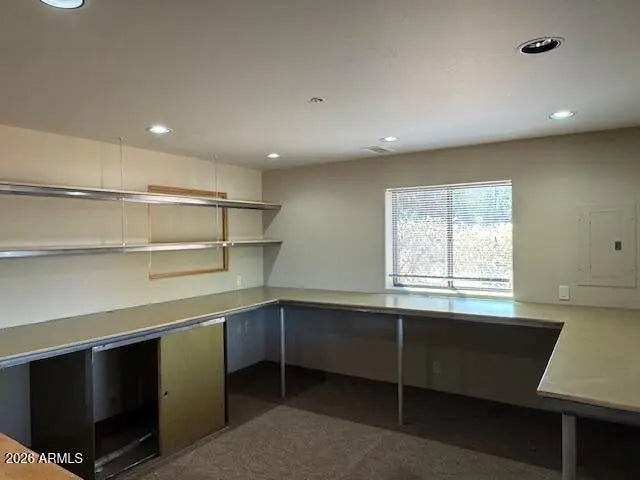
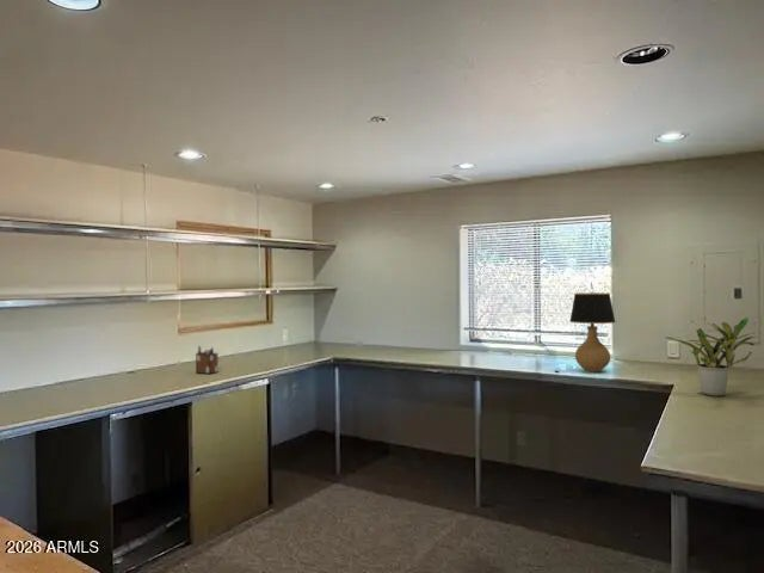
+ table lamp [554,291,617,374]
+ desk organizer [195,345,218,375]
+ potted plant [665,316,756,398]
